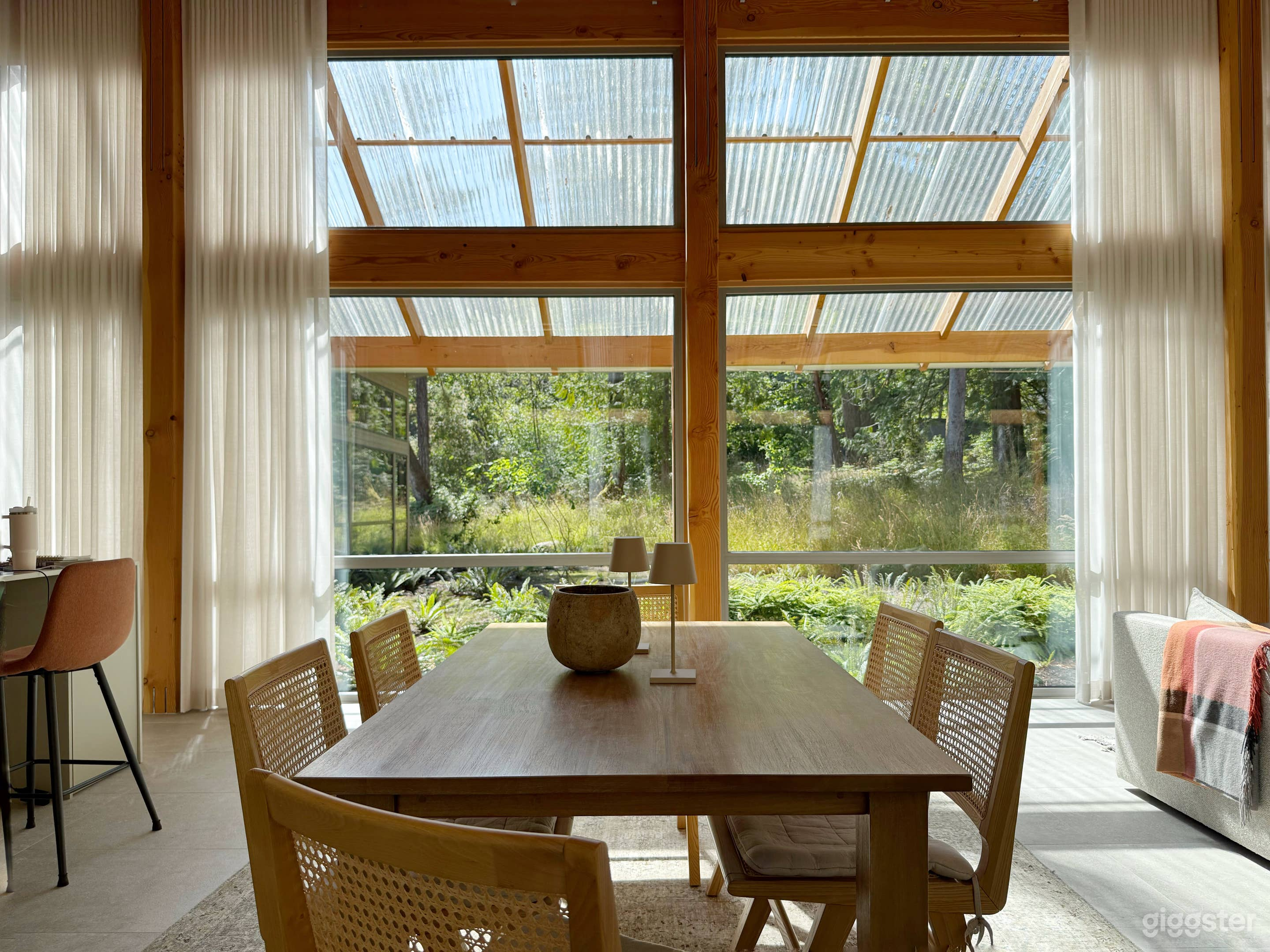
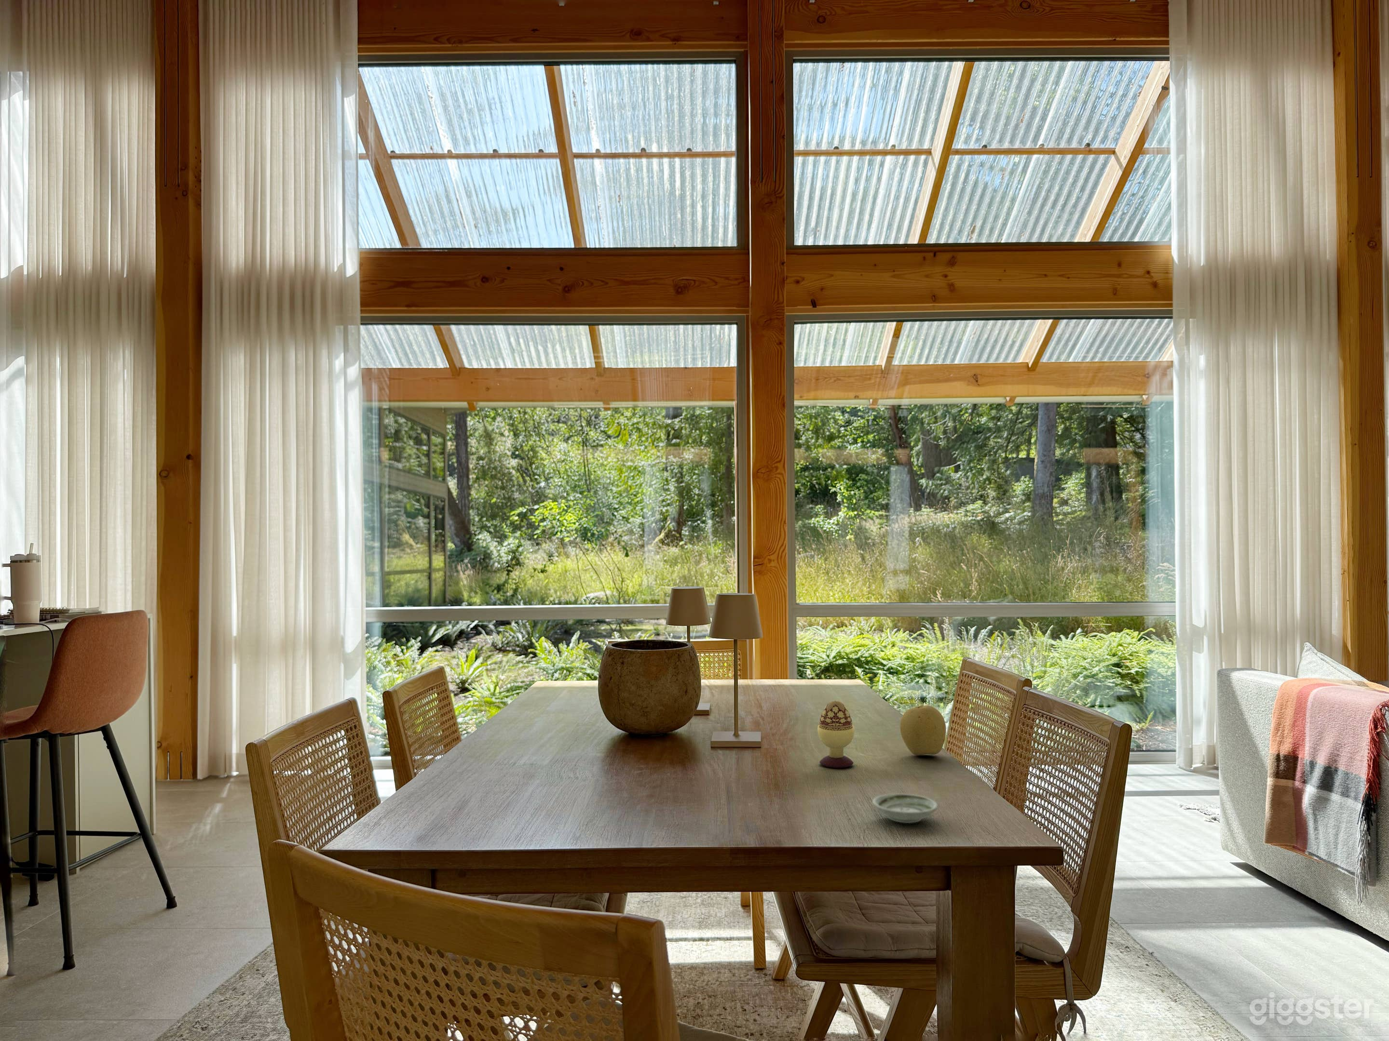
+ decorative egg [817,700,855,769]
+ fruit [899,705,947,756]
+ saucer [872,793,938,823]
